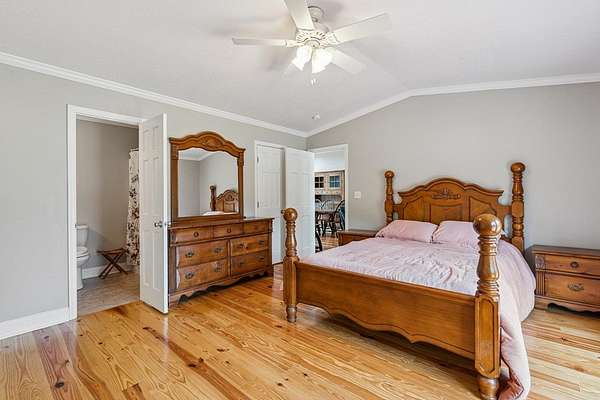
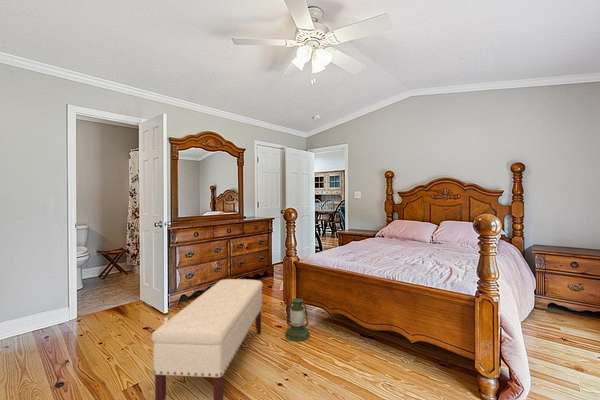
+ lantern [284,297,311,342]
+ bench [150,278,264,400]
